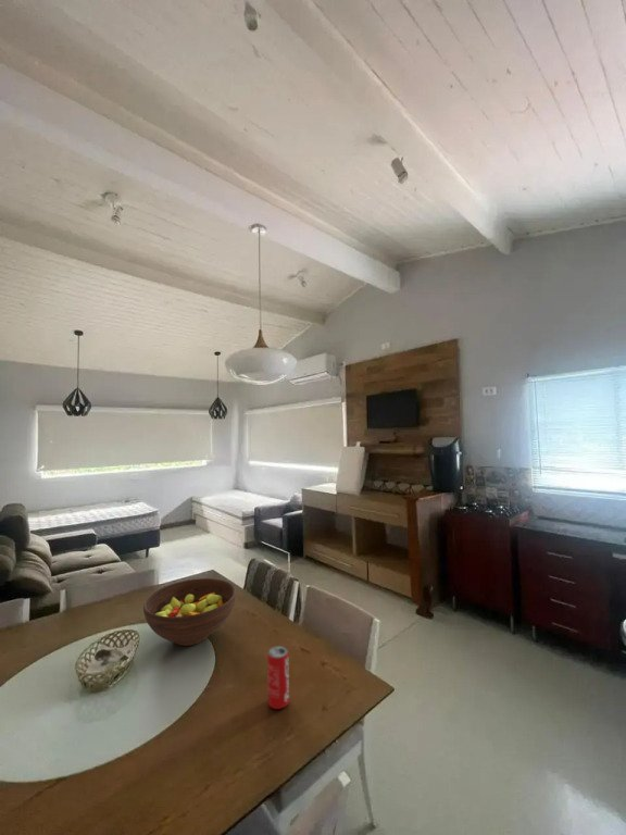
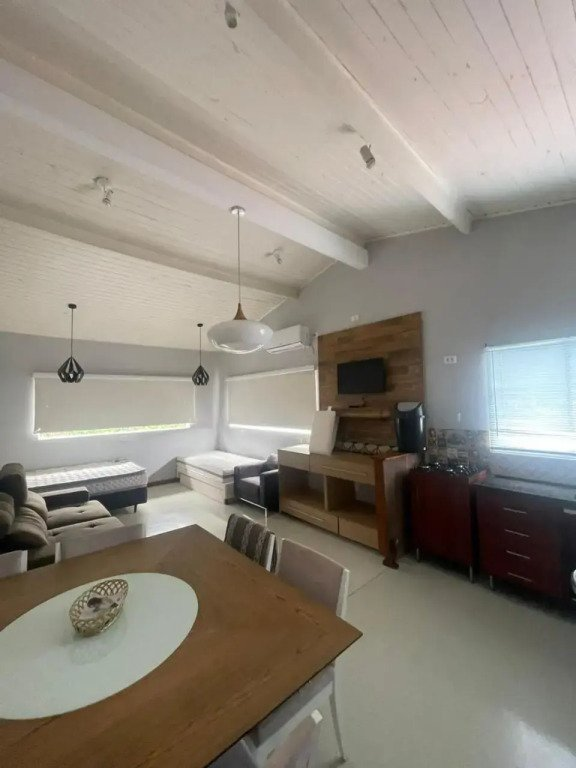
- beverage can [266,645,290,710]
- fruit bowl [142,577,237,647]
